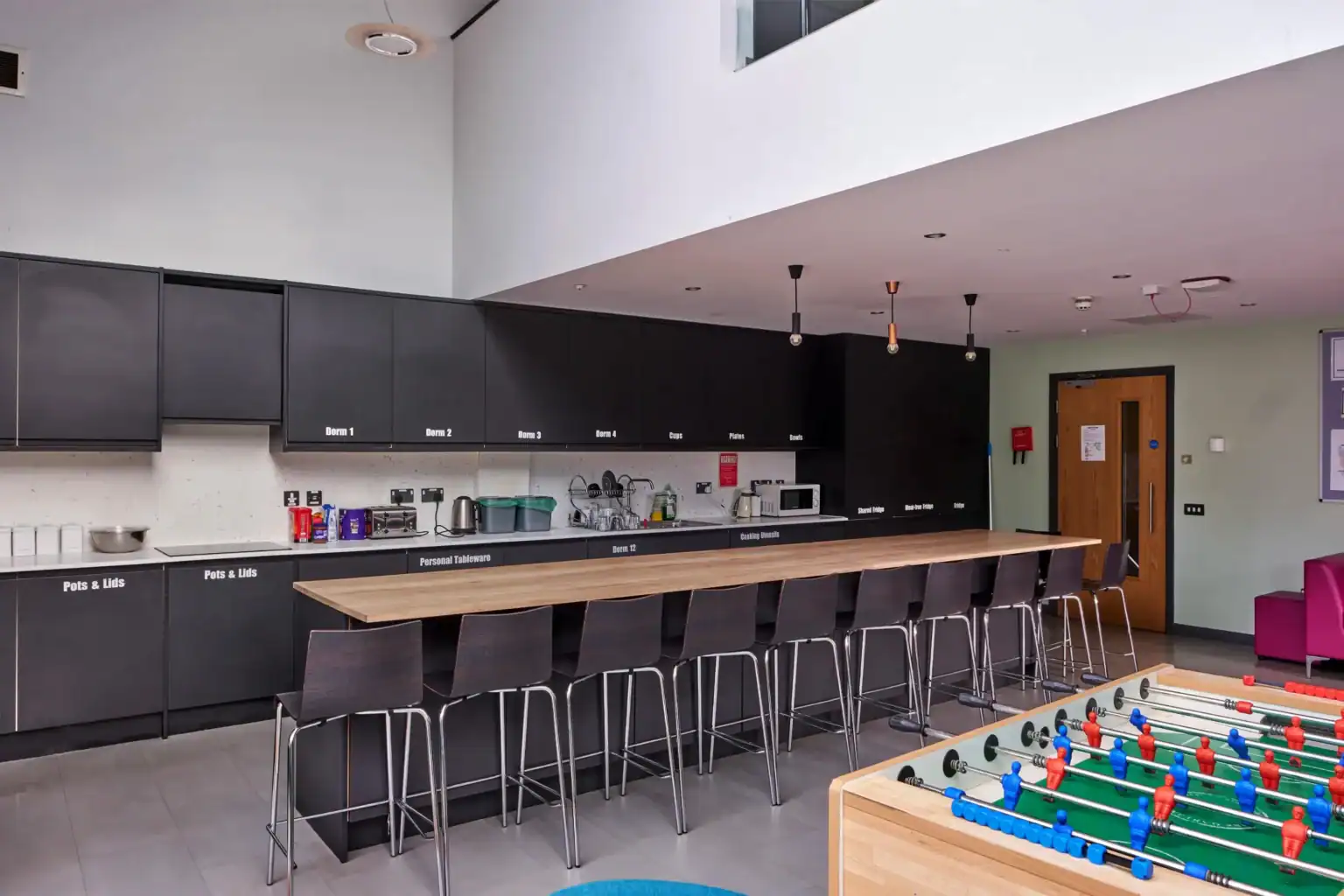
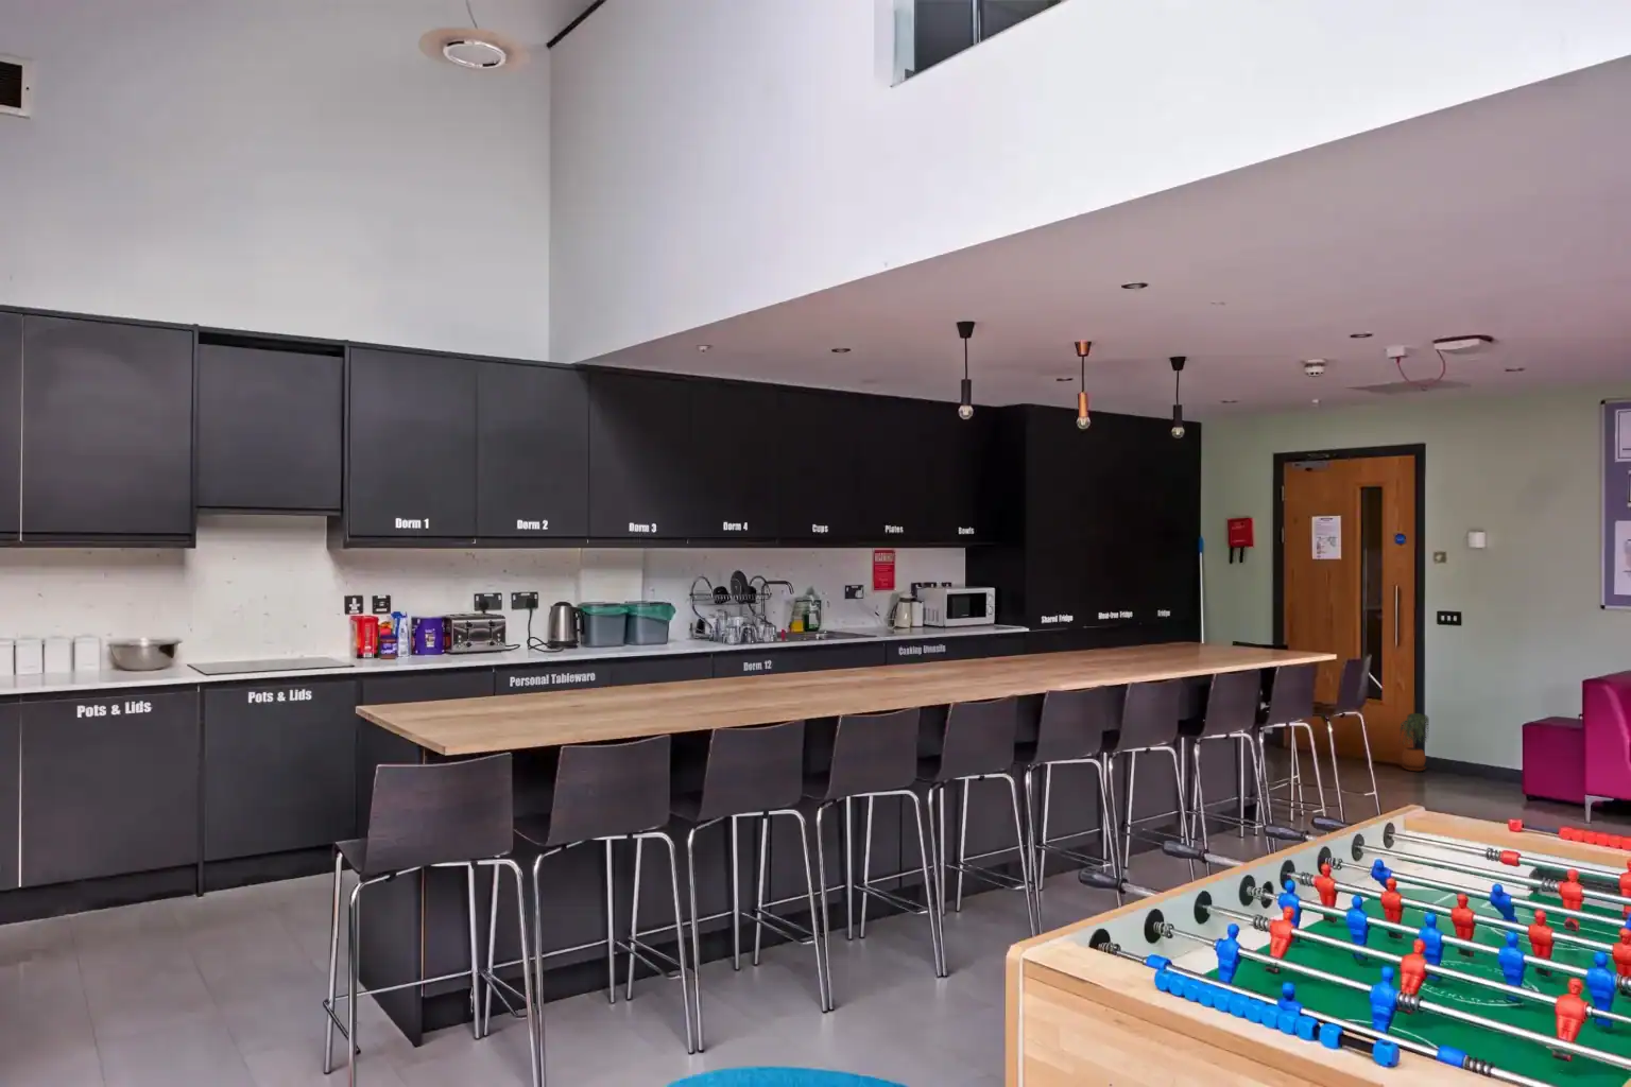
+ potted plant [1398,712,1431,772]
